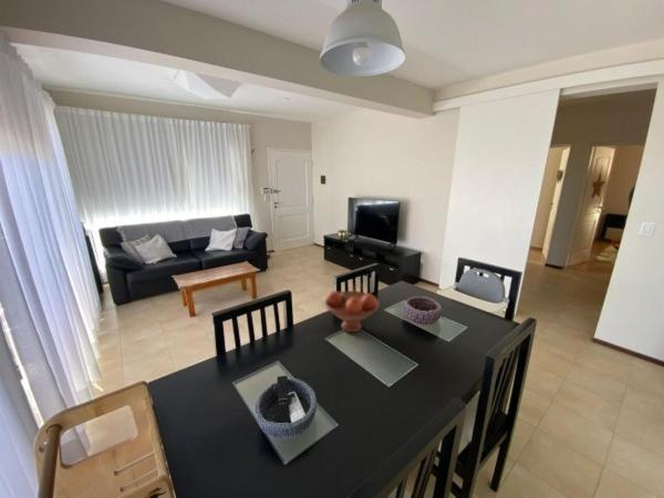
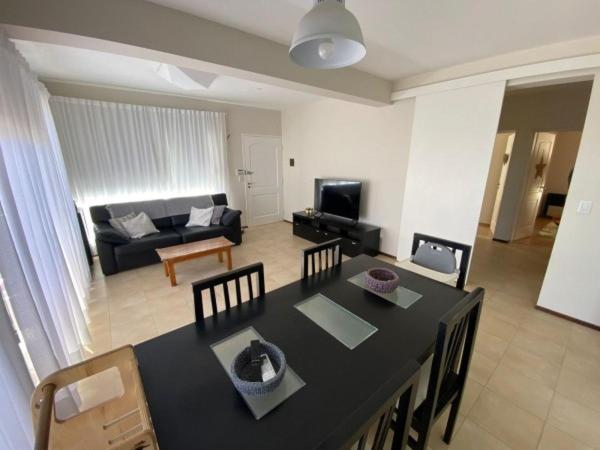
- fruit bowl [323,290,381,333]
